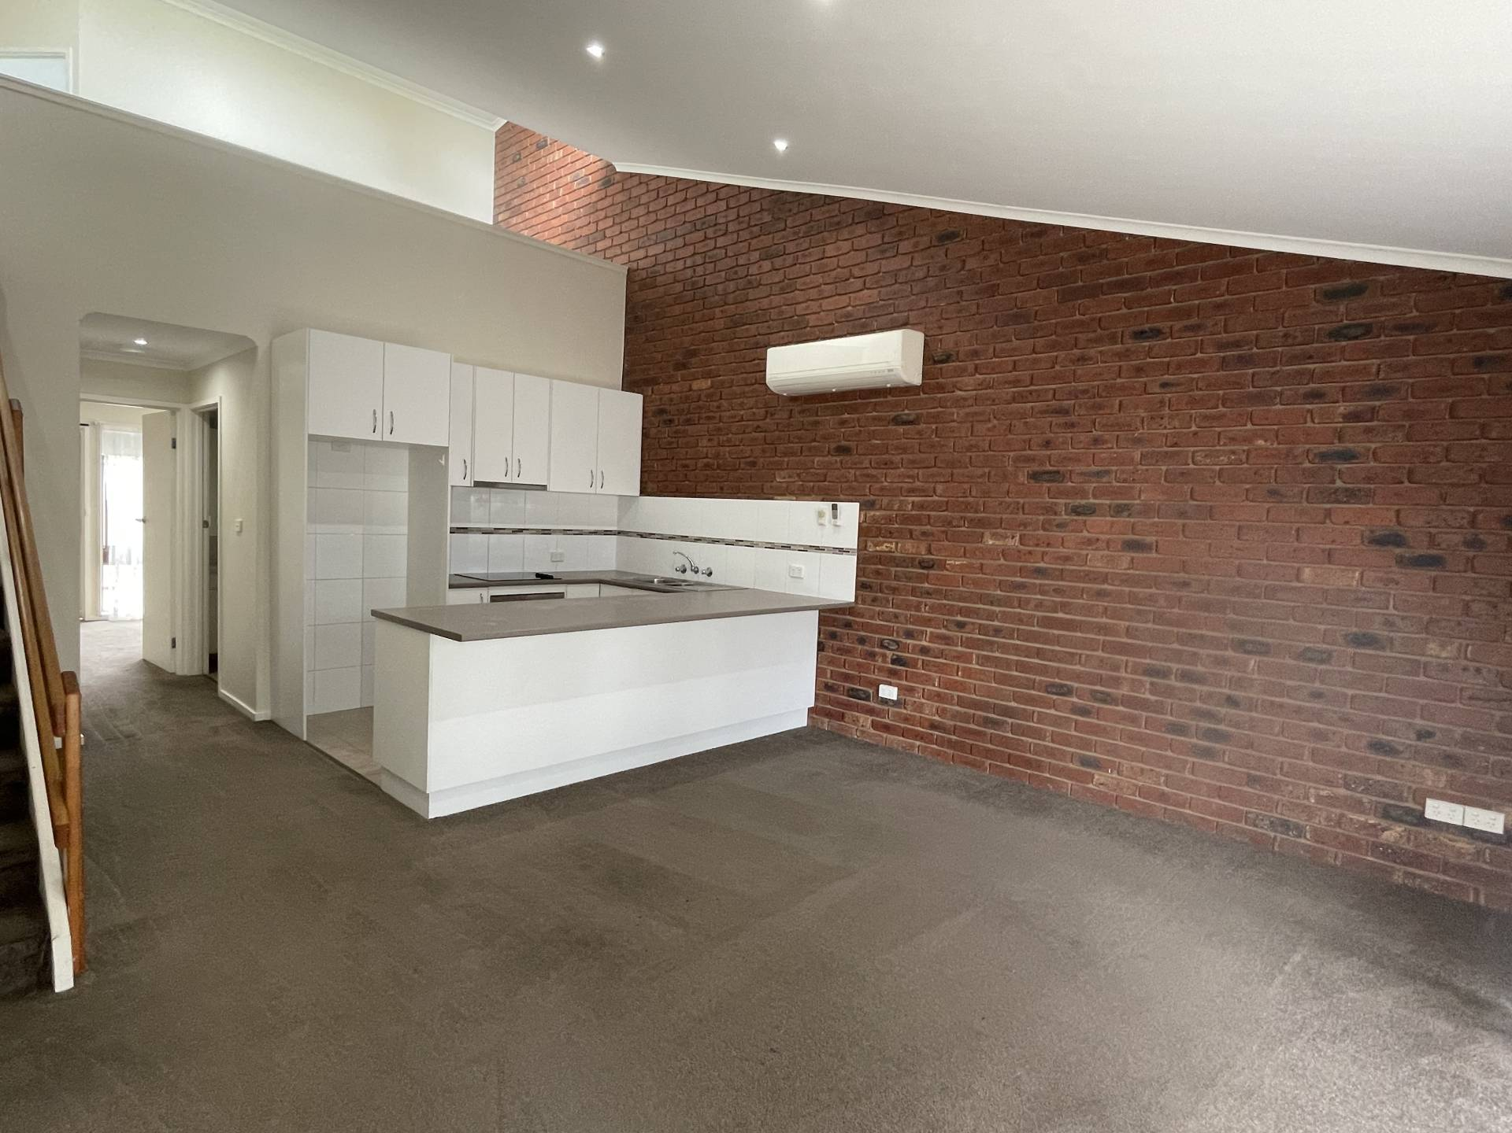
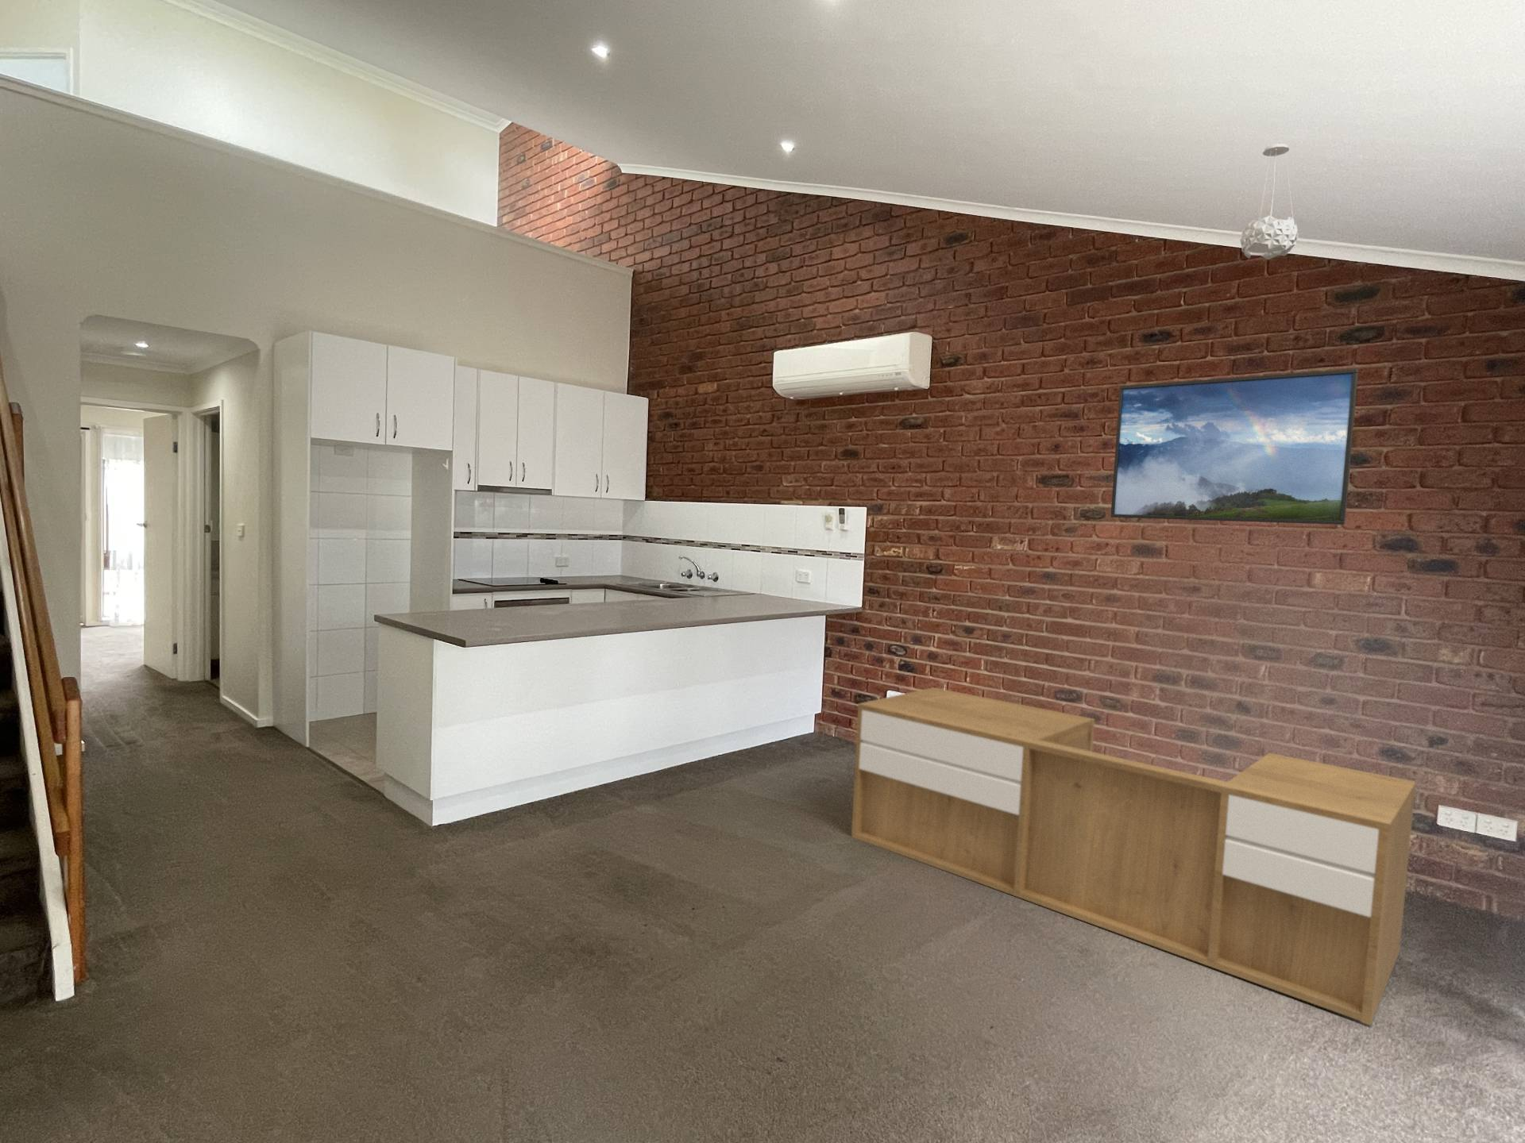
+ pendant light [1240,143,1299,261]
+ media console [850,687,1416,1027]
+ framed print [1110,369,1359,526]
